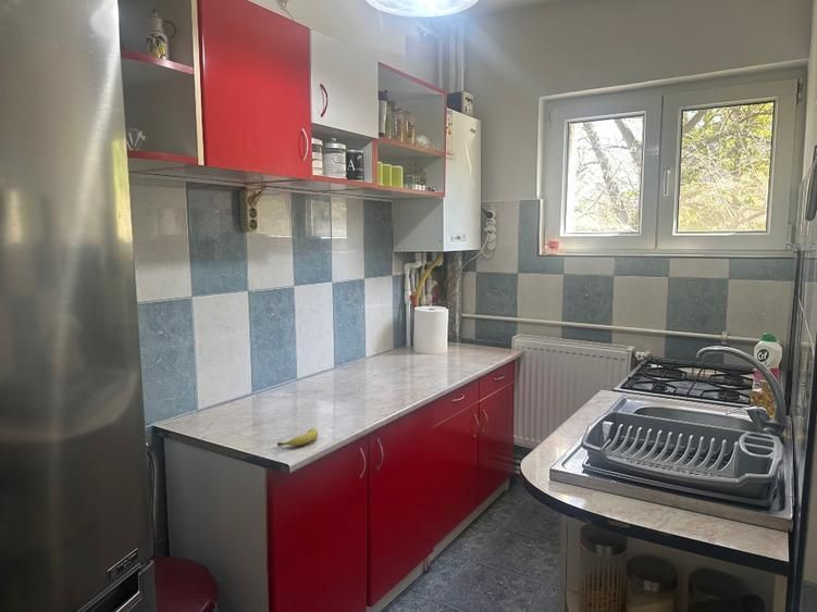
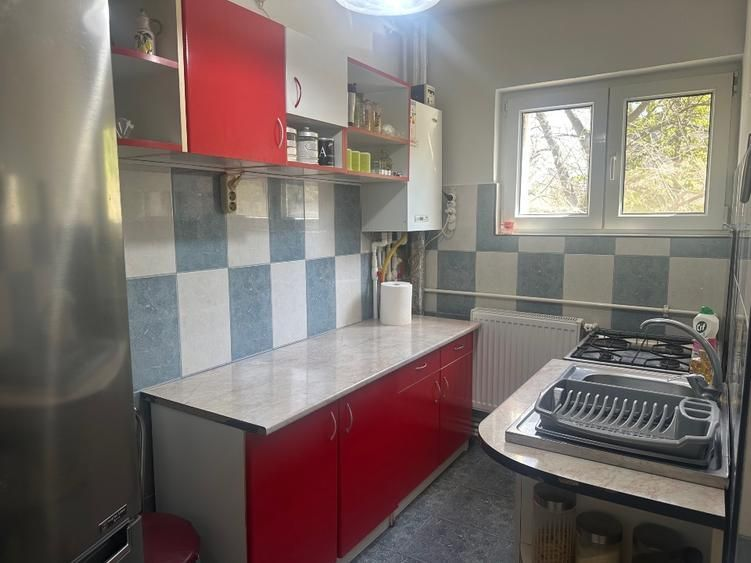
- fruit [276,427,319,448]
